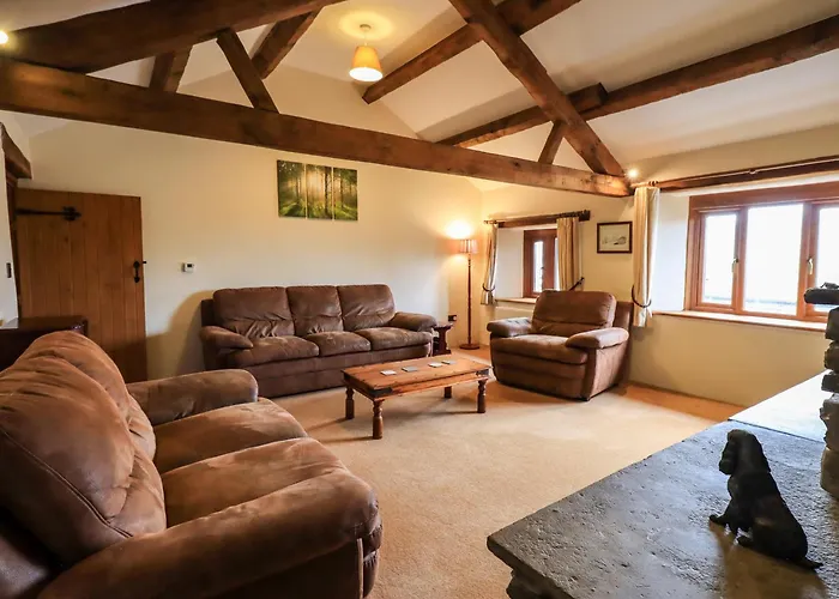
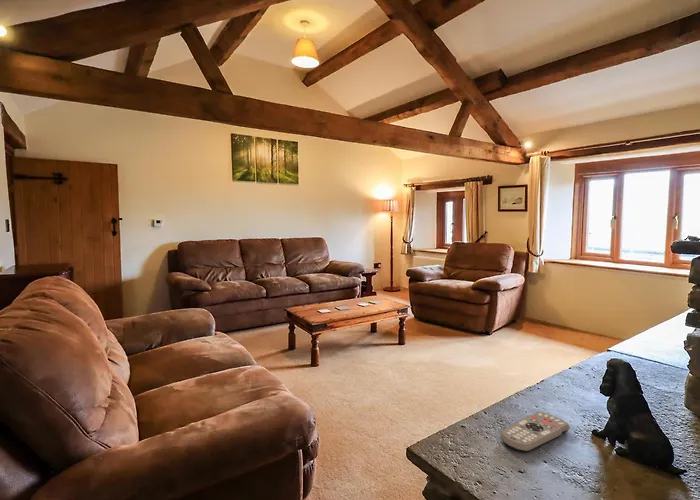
+ remote control [499,410,571,453]
